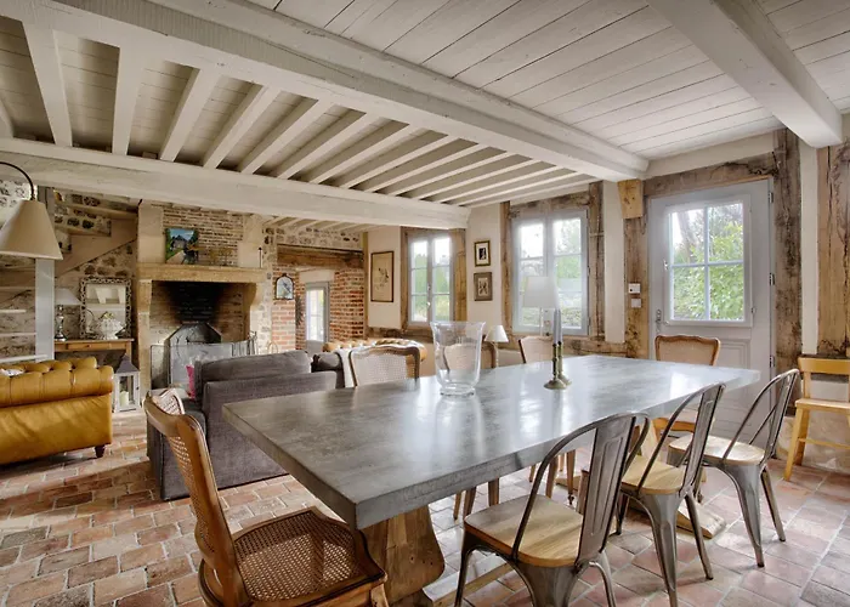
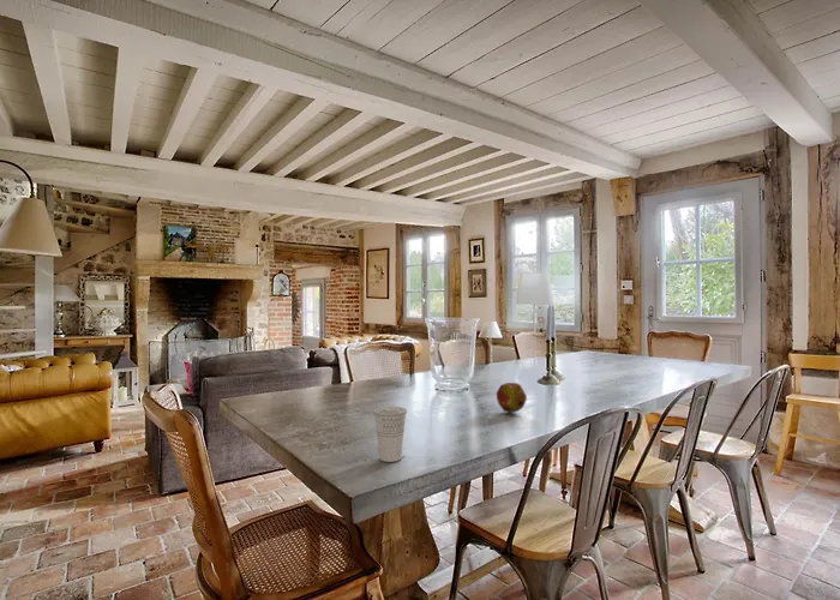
+ cup [372,406,408,463]
+ fruit [496,382,528,414]
